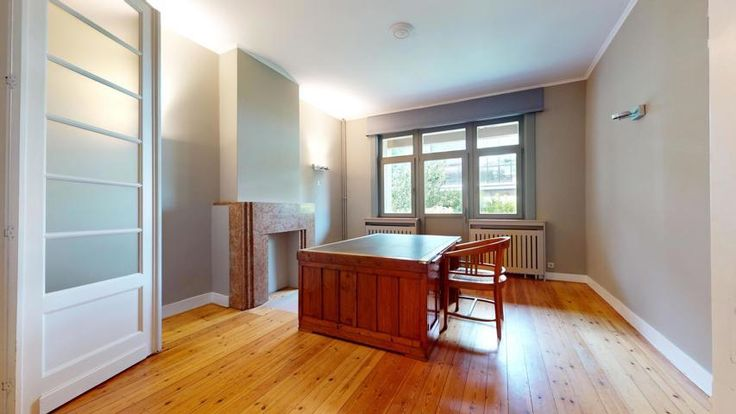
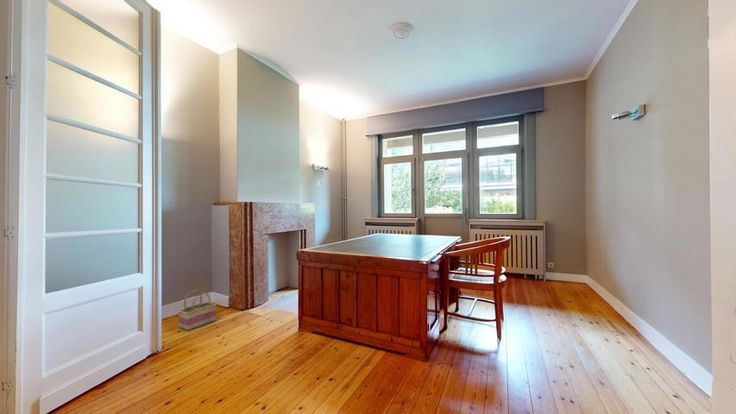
+ basket [178,289,217,332]
